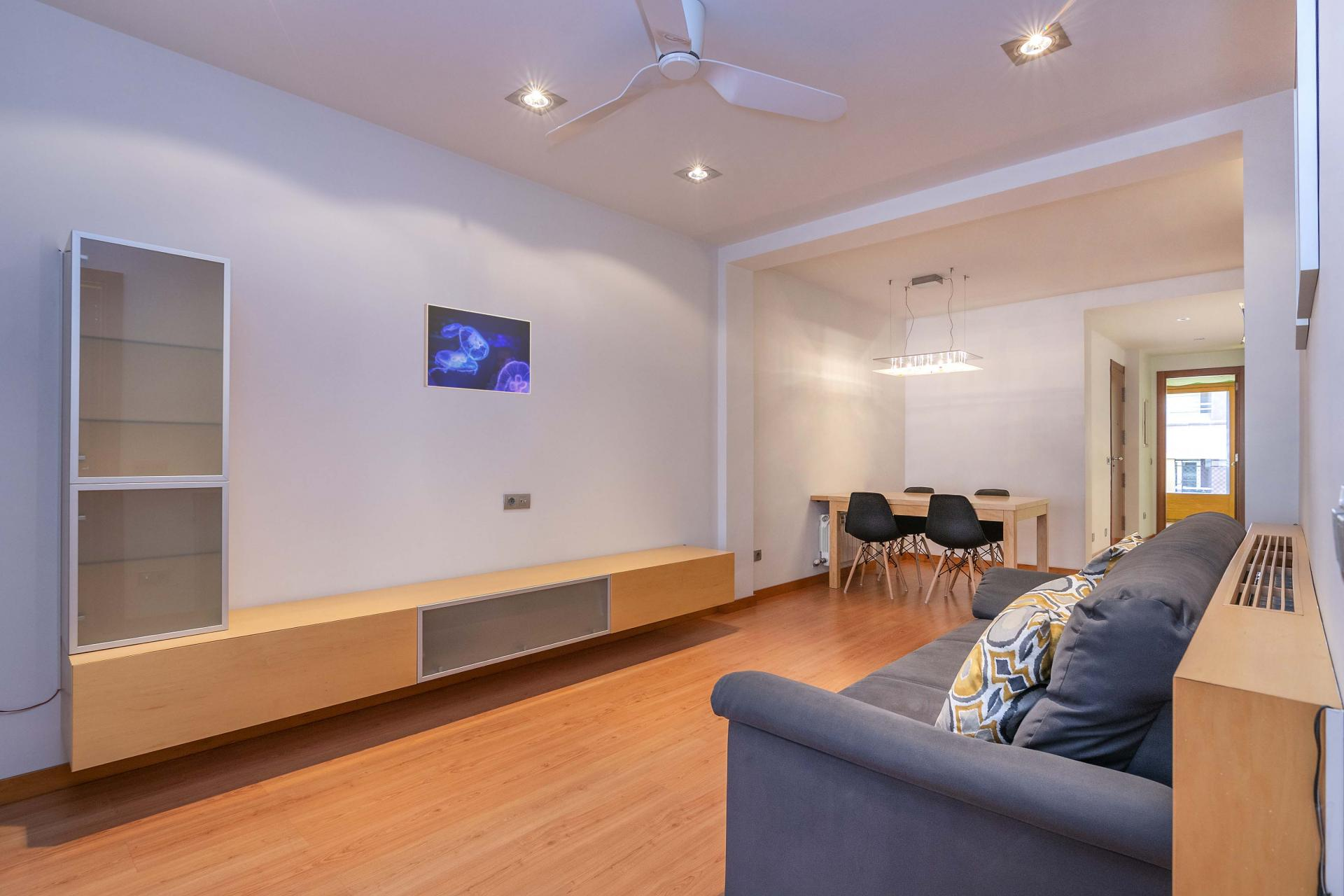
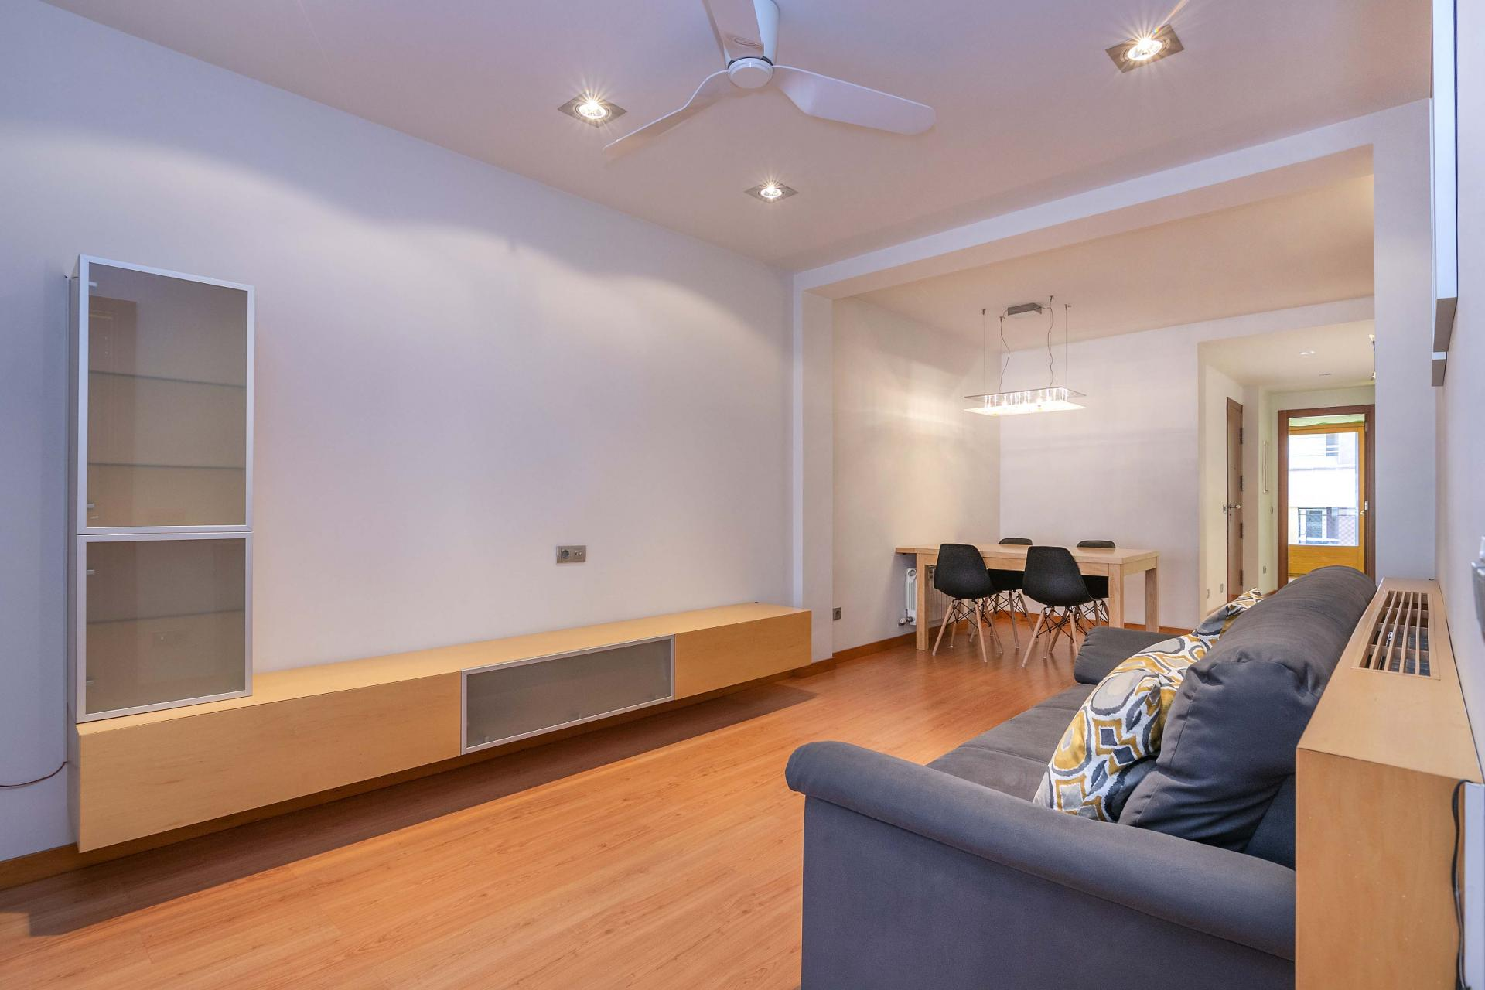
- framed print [423,303,531,395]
